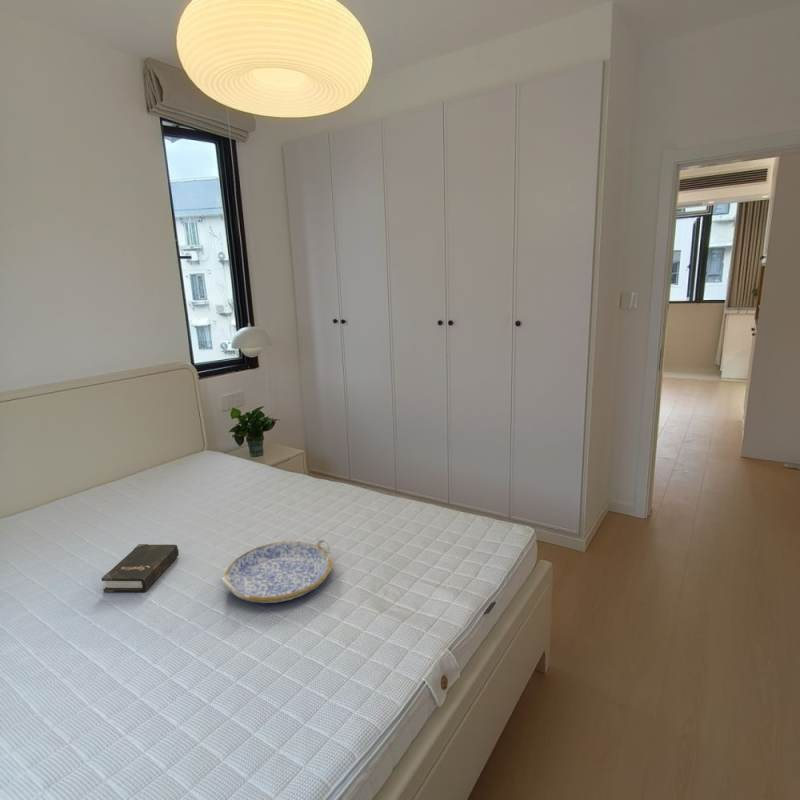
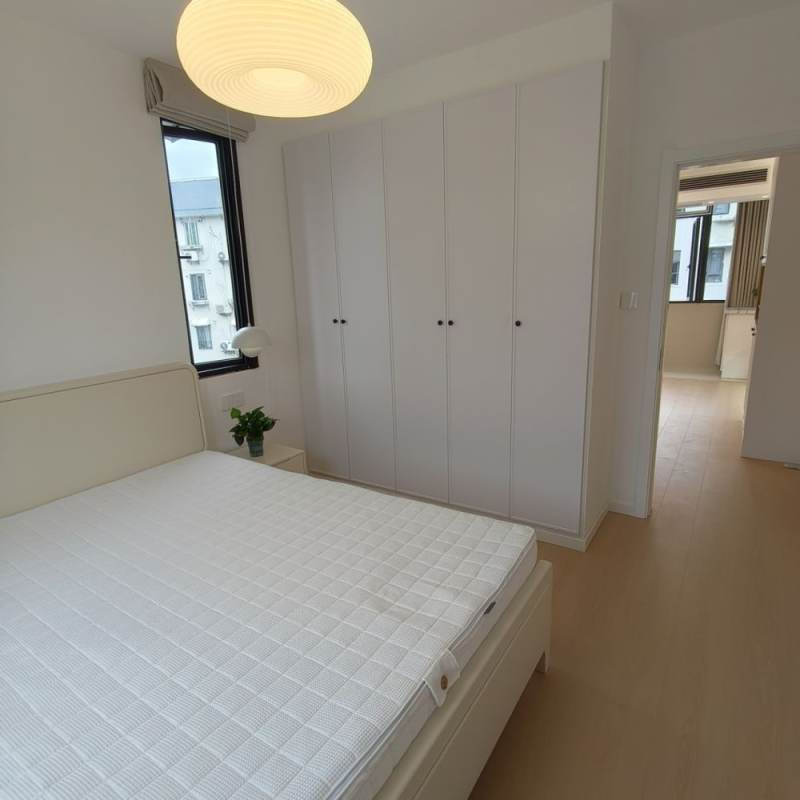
- hardback book [100,543,180,593]
- serving tray [220,538,334,604]
